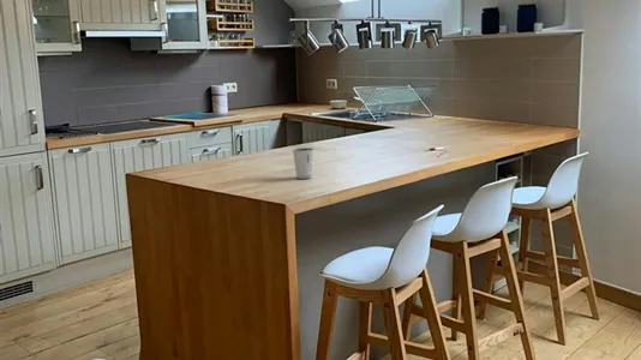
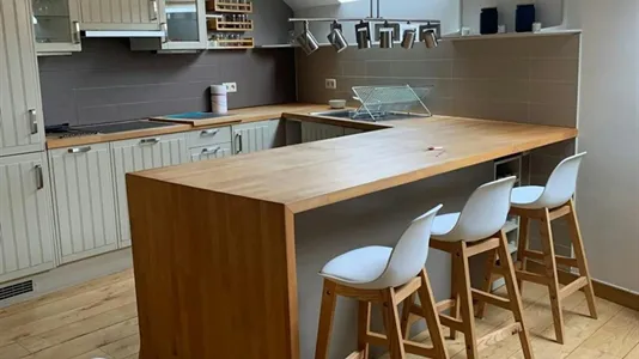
- dixie cup [292,146,316,180]
